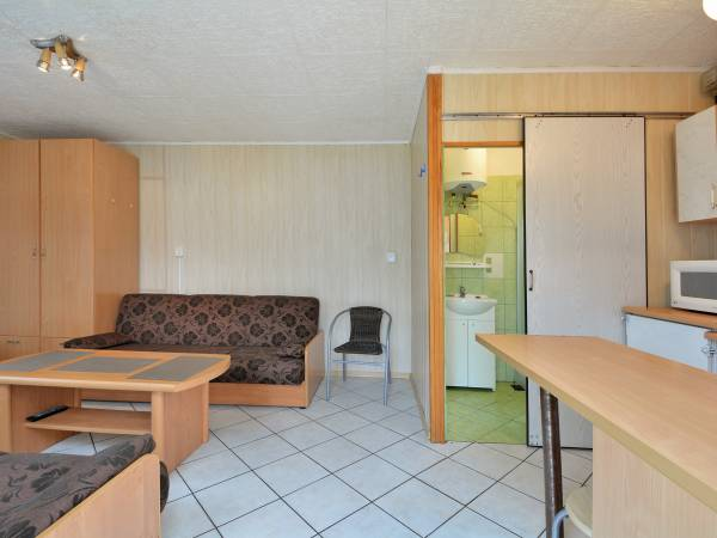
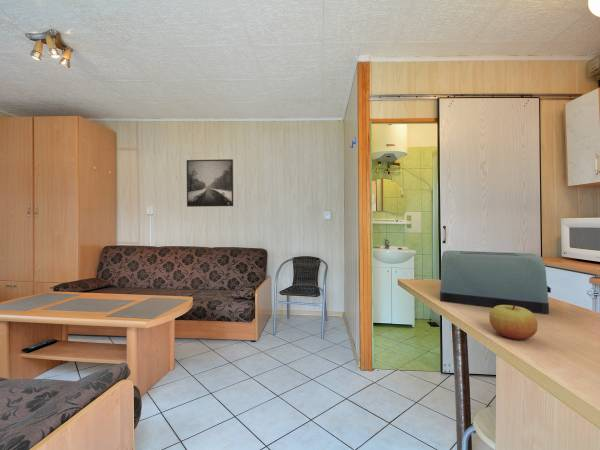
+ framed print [186,158,234,208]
+ toaster [439,250,552,315]
+ apple [488,305,539,341]
